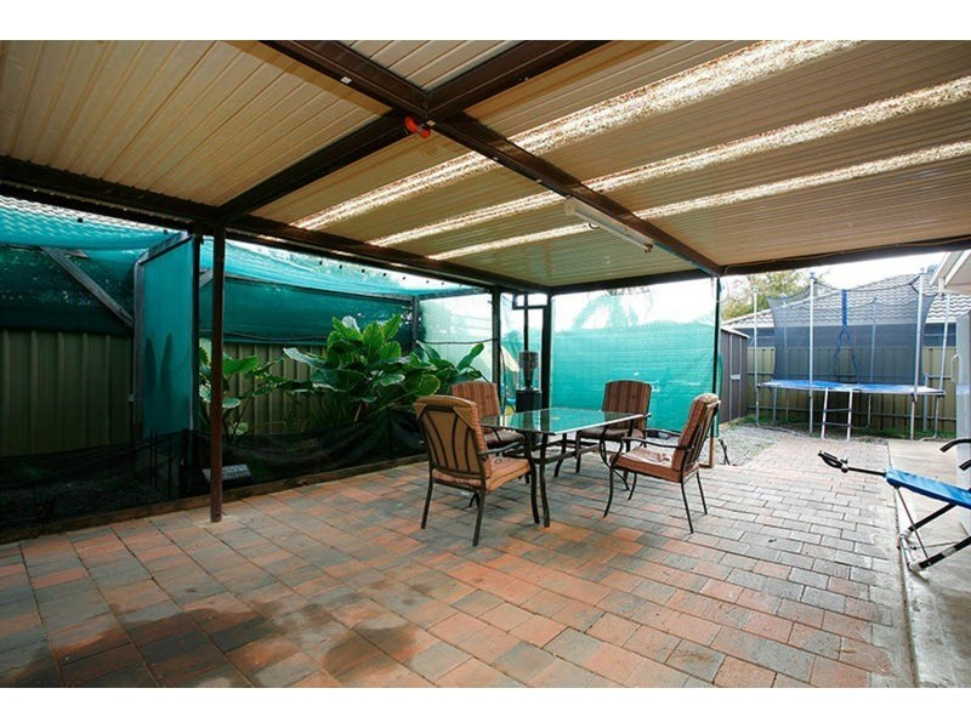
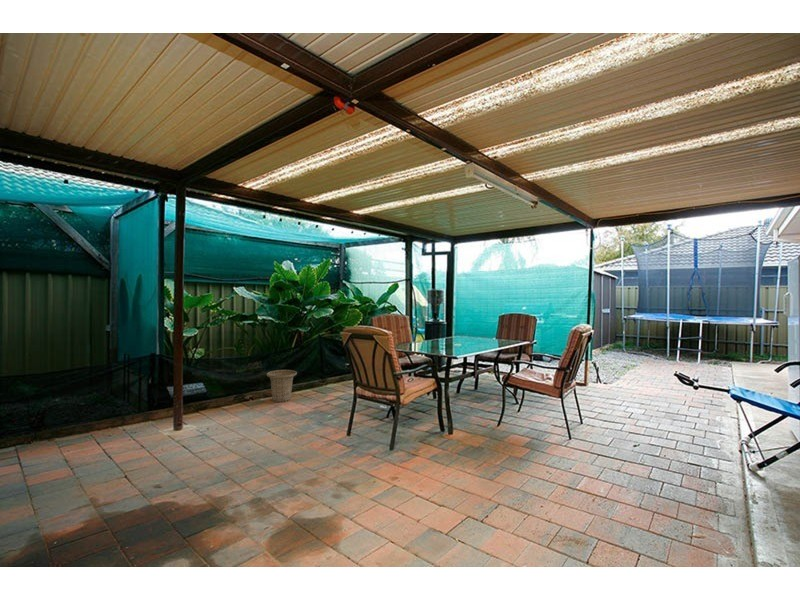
+ basket [266,369,298,403]
